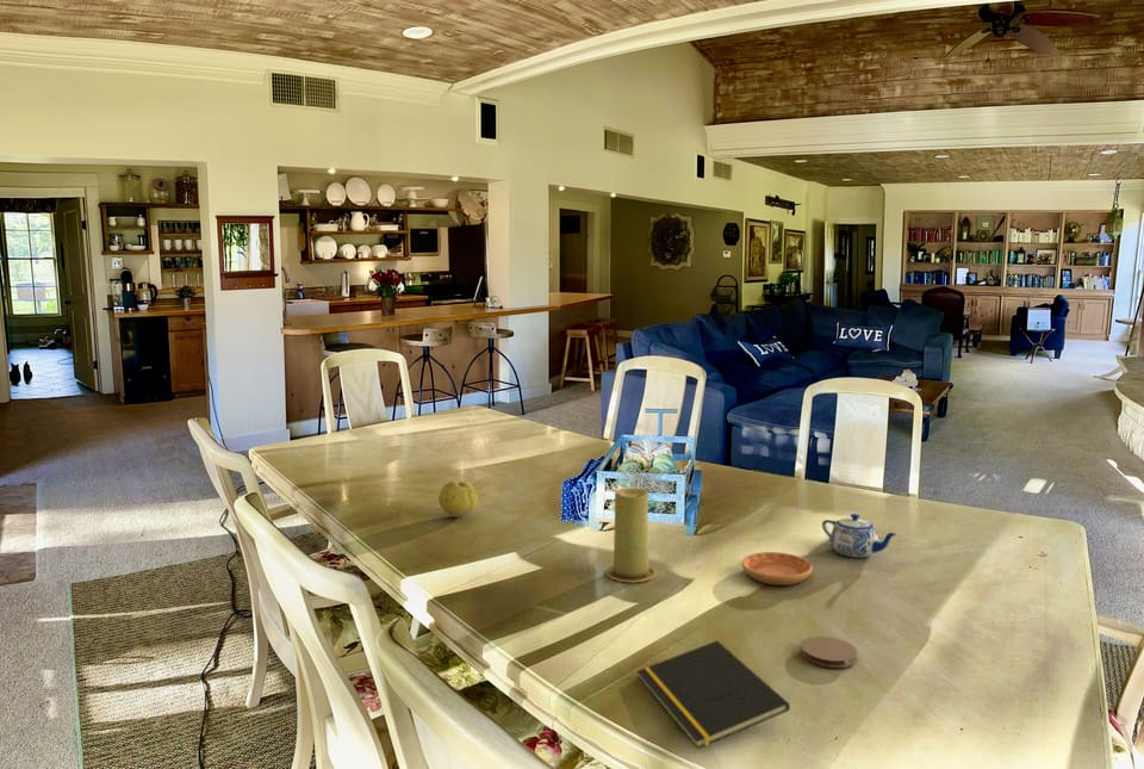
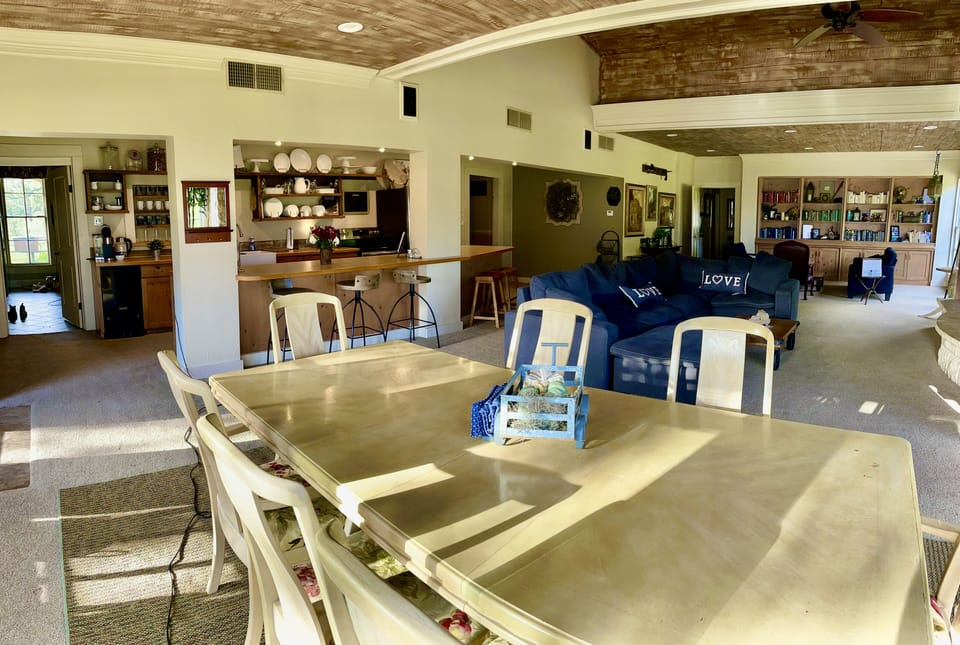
- saucer [740,551,814,587]
- fruit [437,480,479,517]
- coaster [800,635,858,669]
- teapot [821,513,897,558]
- notepad [636,639,791,750]
- candle [605,488,657,583]
